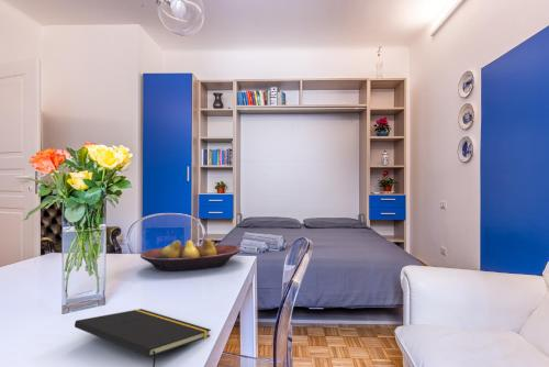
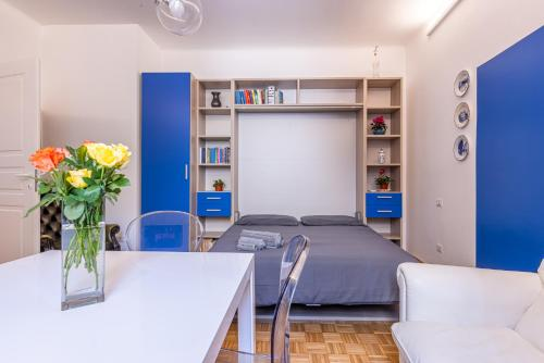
- fruit bowl [139,237,242,273]
- notepad [74,308,212,367]
